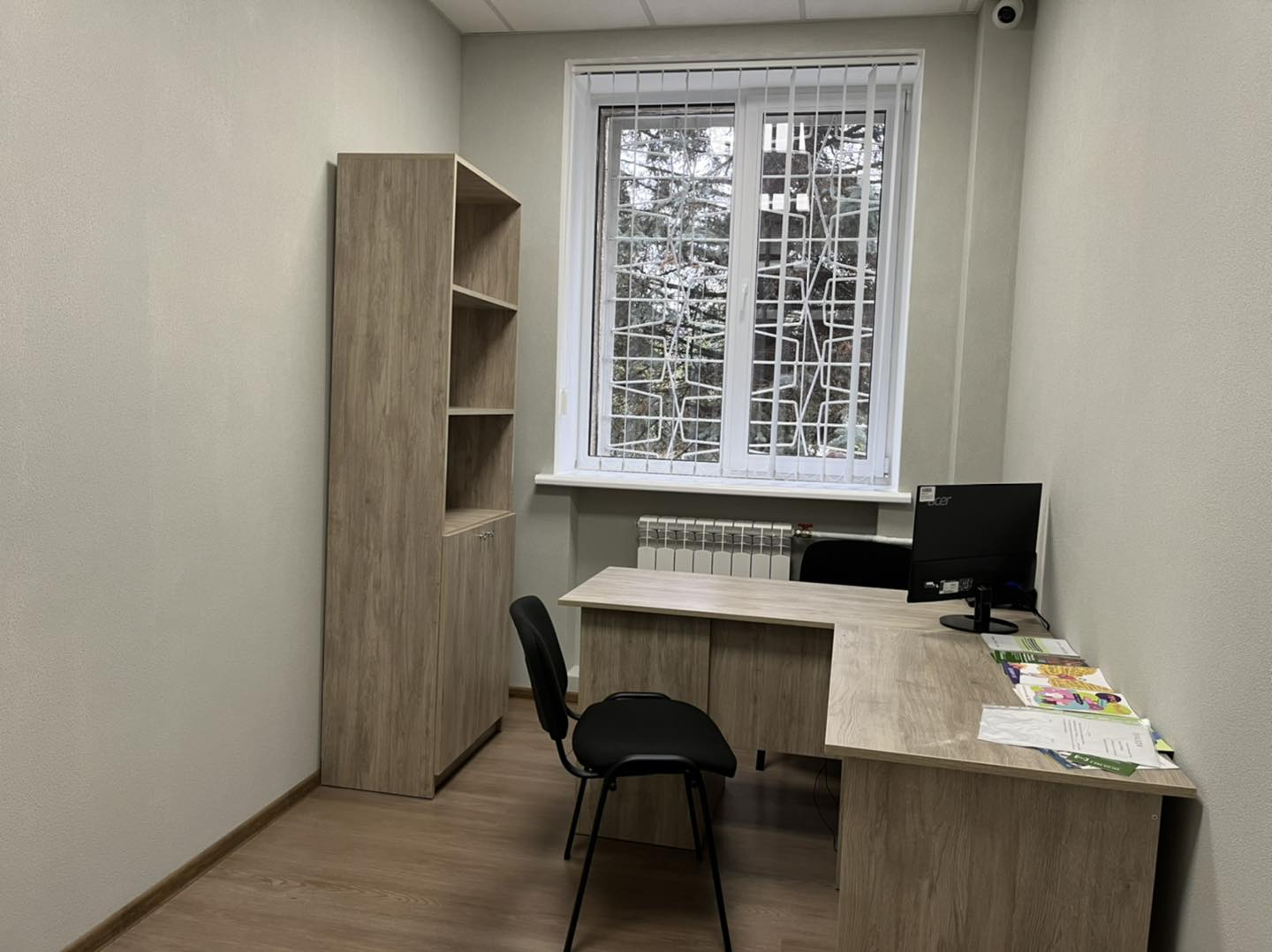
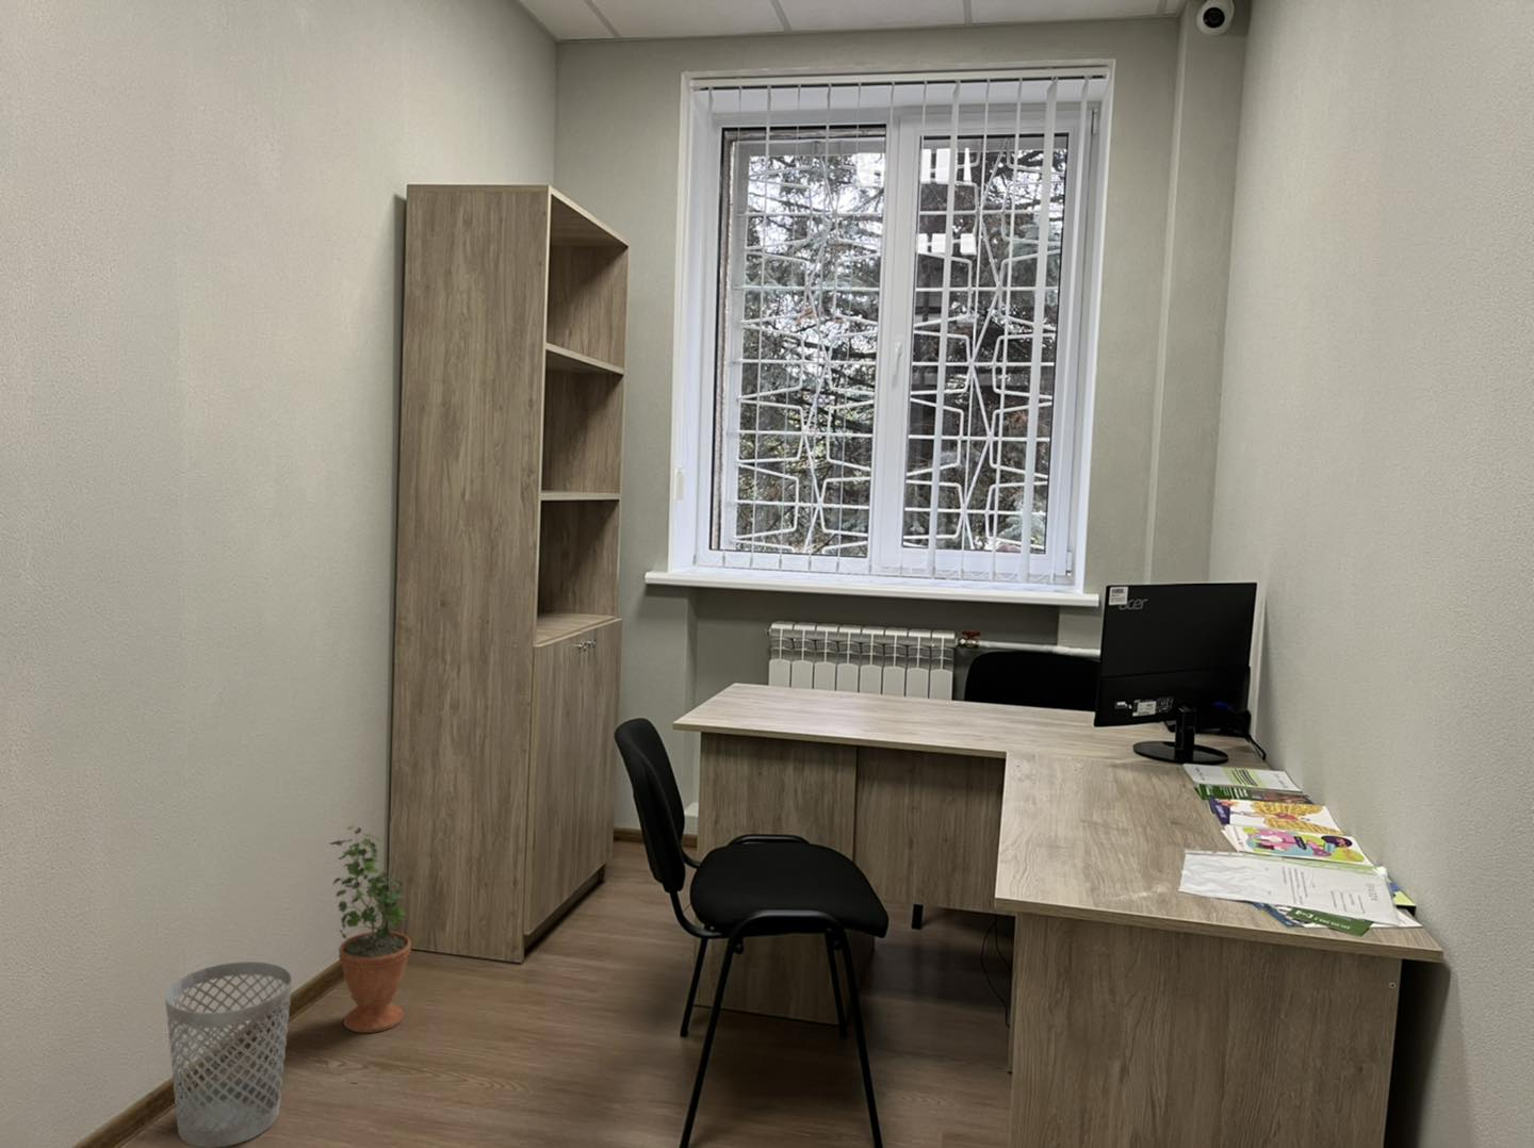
+ wastebasket [164,961,294,1148]
+ potted plant [329,825,412,1035]
